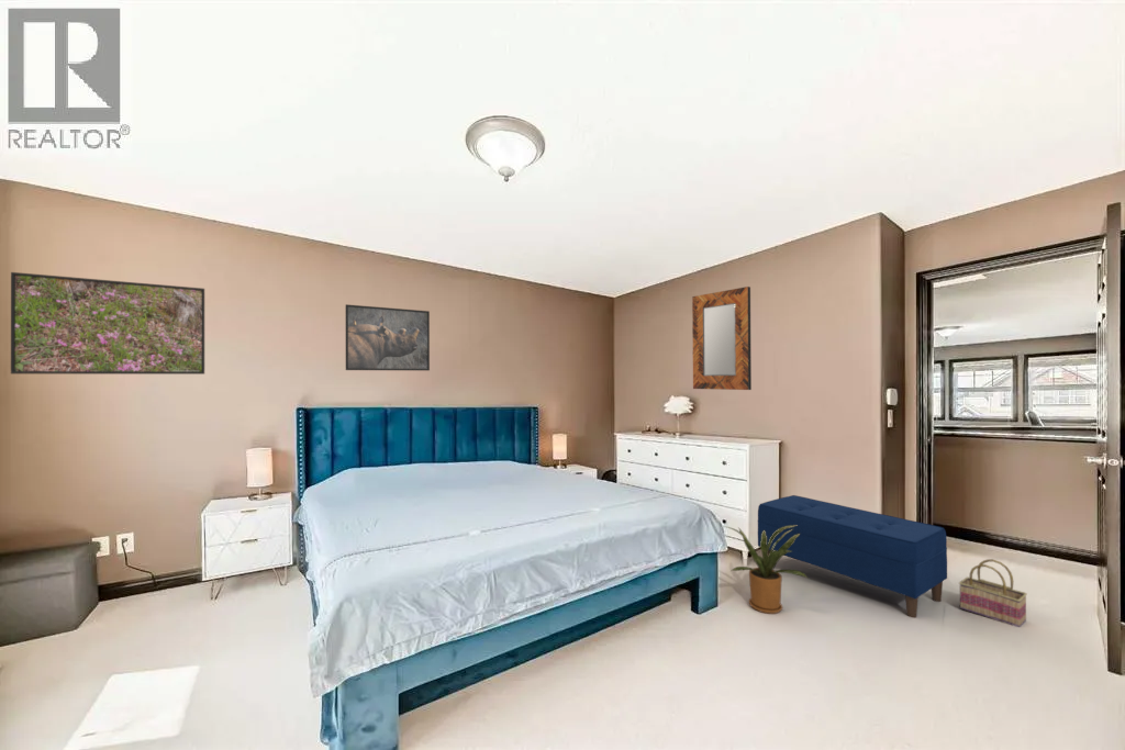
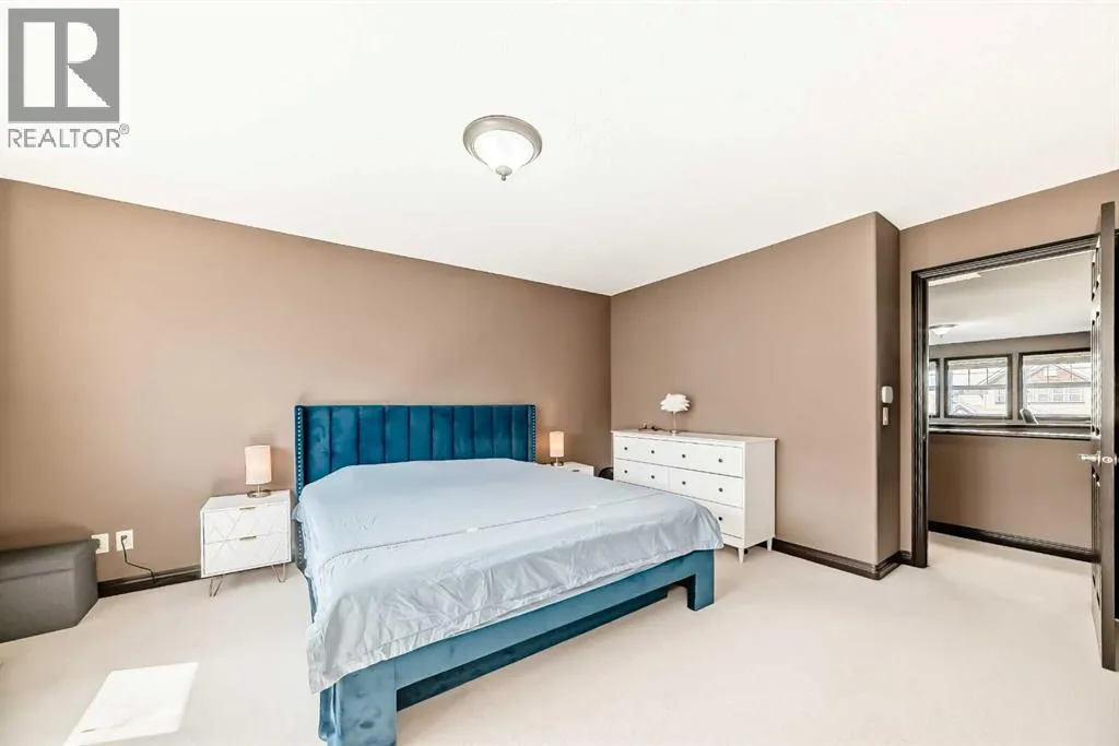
- basket [958,558,1028,628]
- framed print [345,303,431,371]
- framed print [10,271,205,376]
- house plant [722,525,809,615]
- bench [757,494,948,619]
- home mirror [691,286,753,391]
